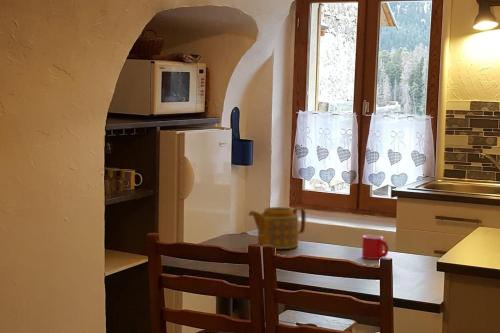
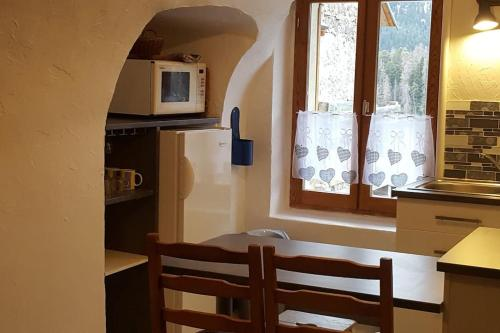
- mug [361,234,389,260]
- teapot [248,206,307,250]
